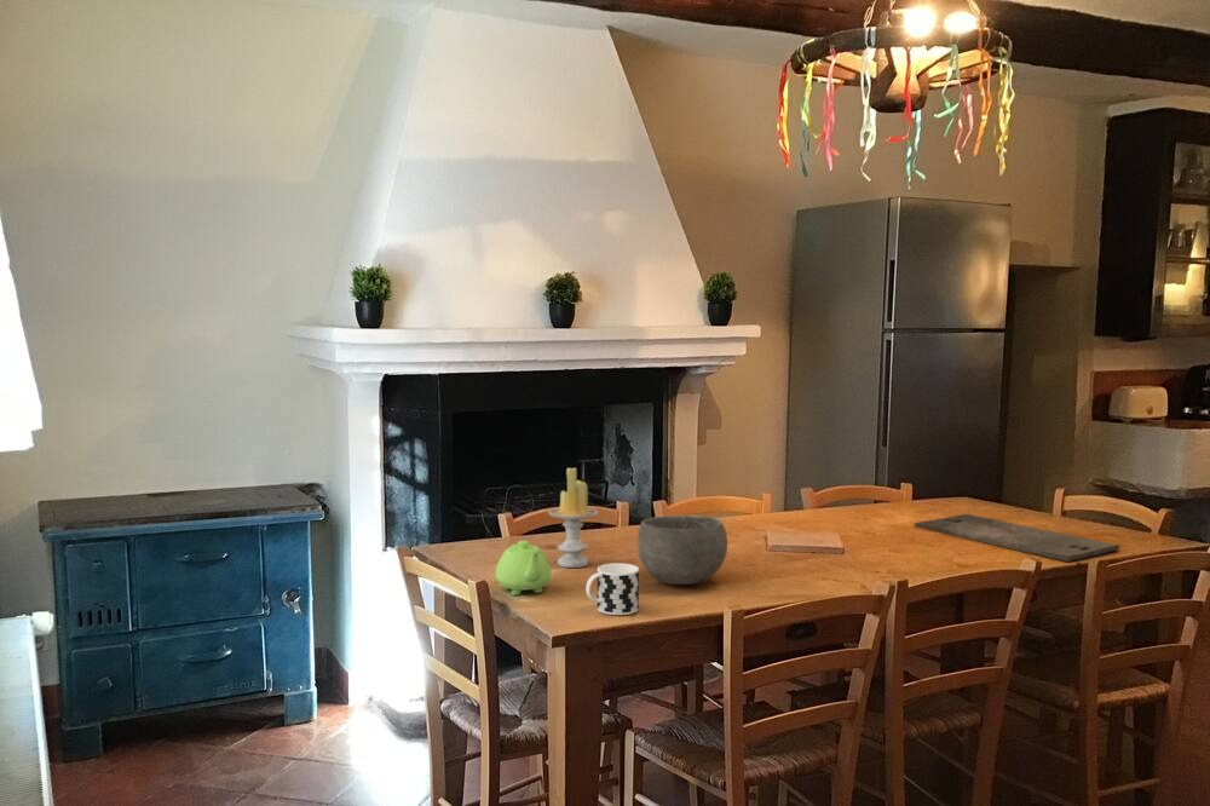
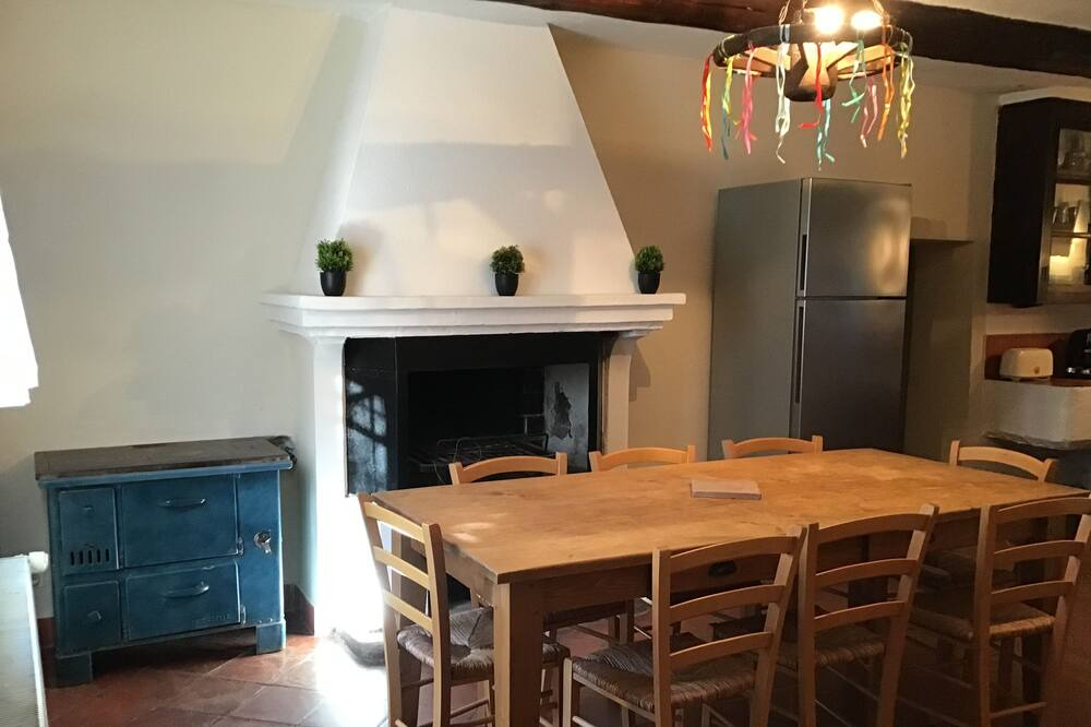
- candle [547,467,599,569]
- teapot [494,540,553,597]
- cup [584,562,640,616]
- bowl [636,514,728,586]
- cutting board [914,513,1120,563]
